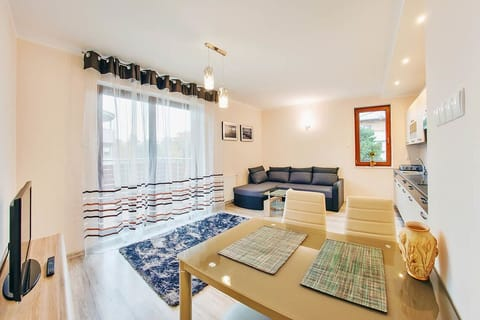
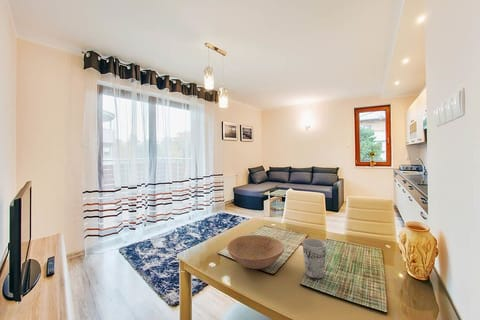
+ cup [301,238,327,280]
+ bowl [226,234,285,270]
